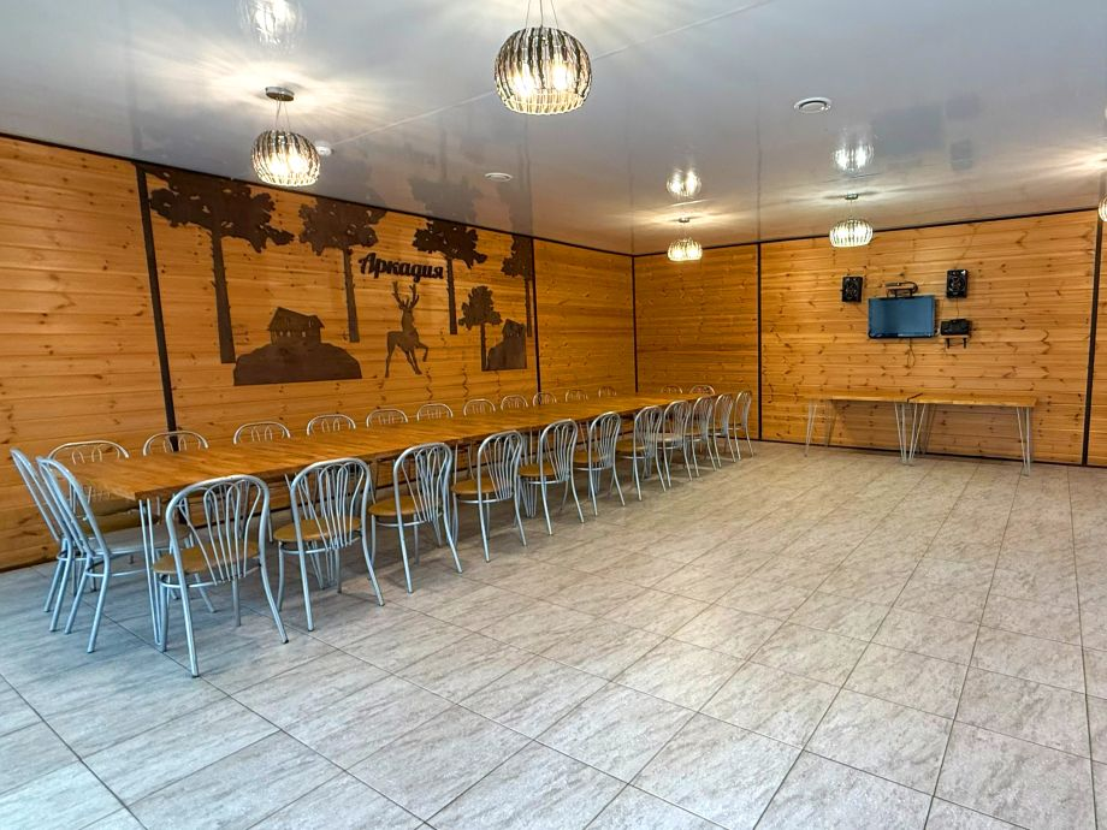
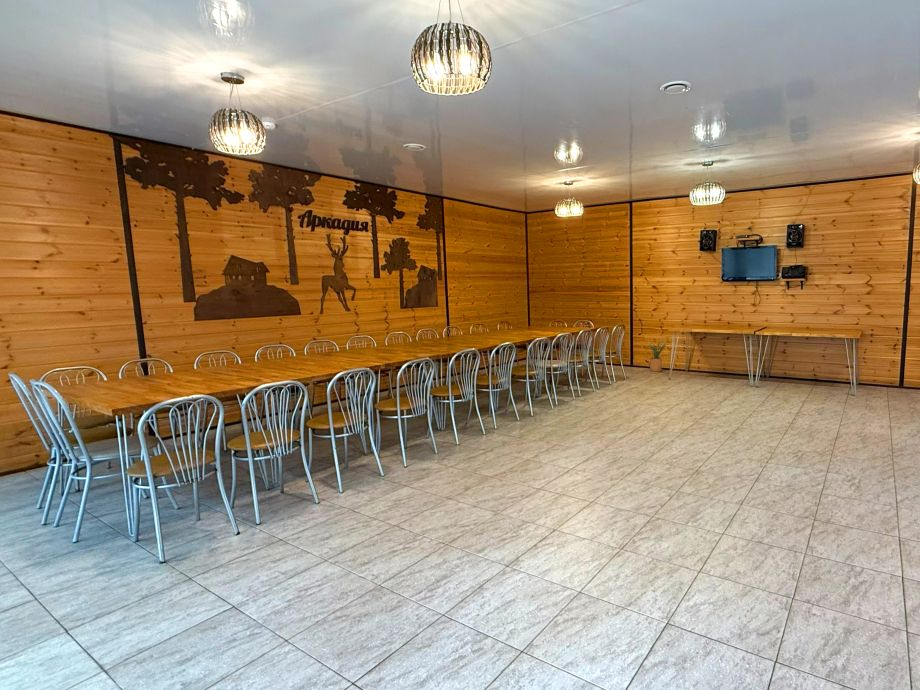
+ house plant [640,338,671,373]
